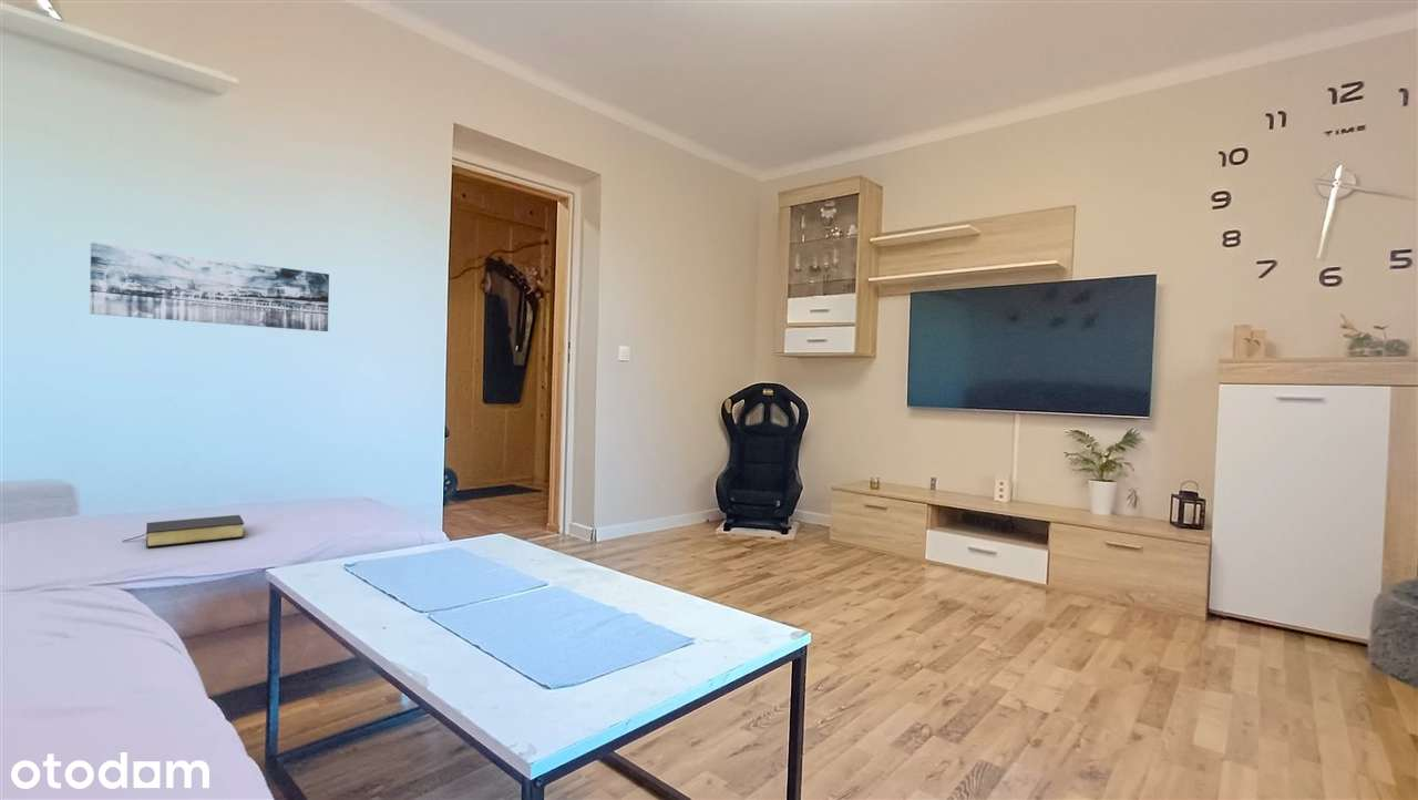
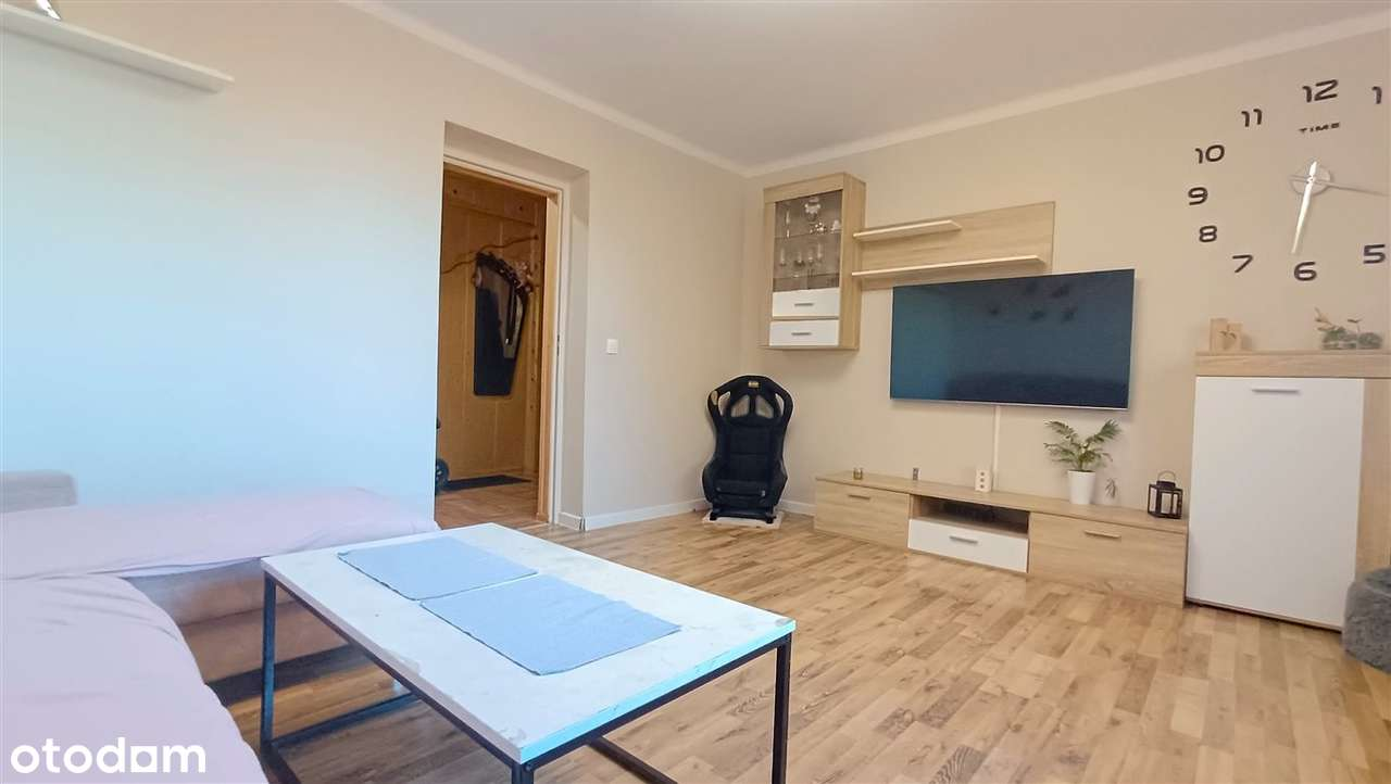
- bible [122,514,245,548]
- wall art [89,242,330,332]
